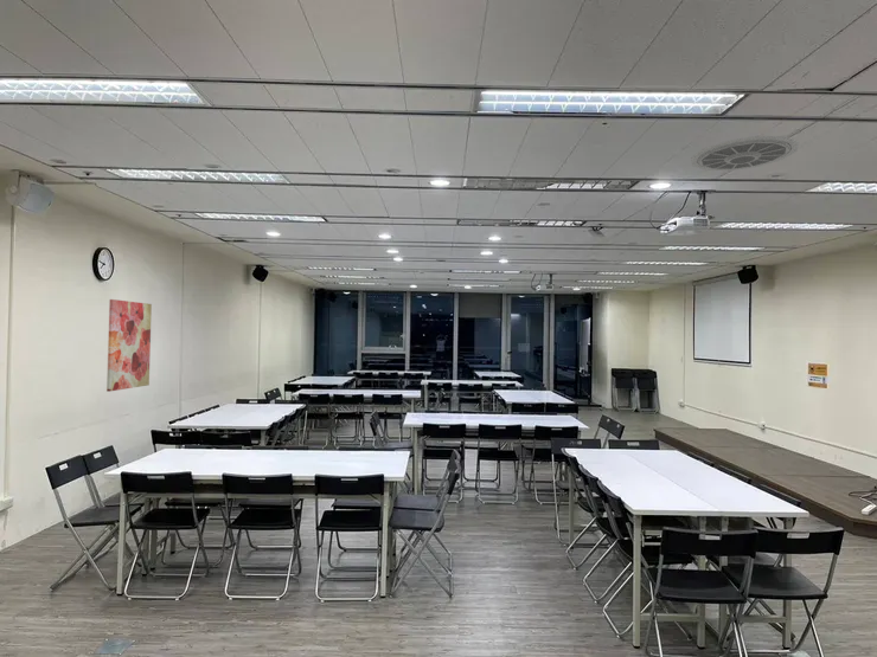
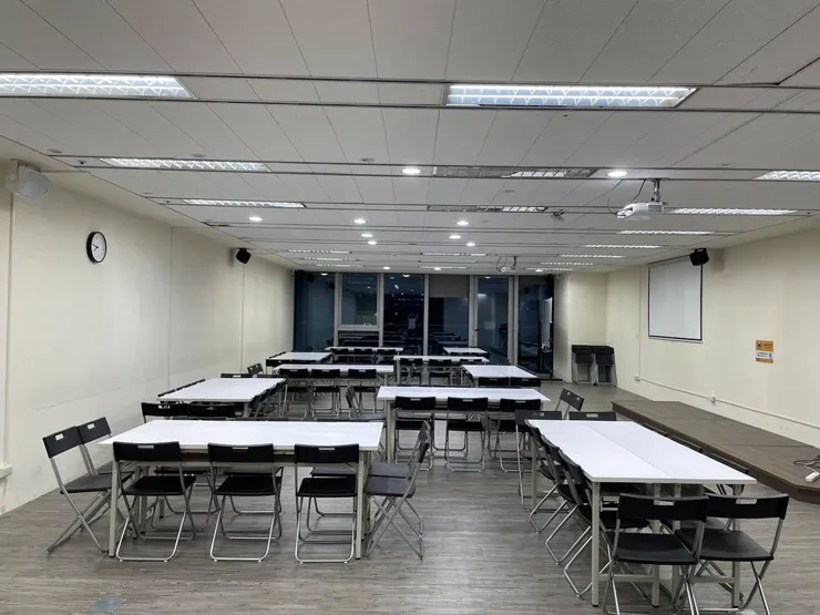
- wall art [105,298,153,393]
- ceiling vent [690,135,800,172]
